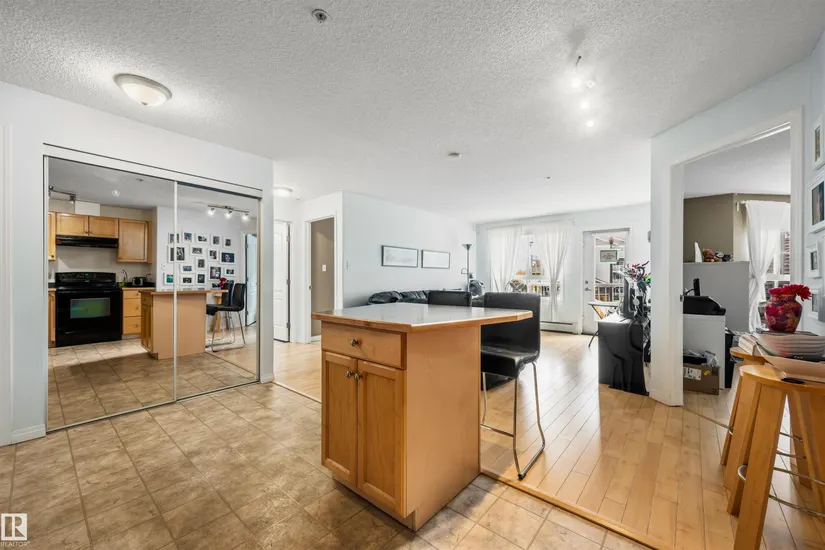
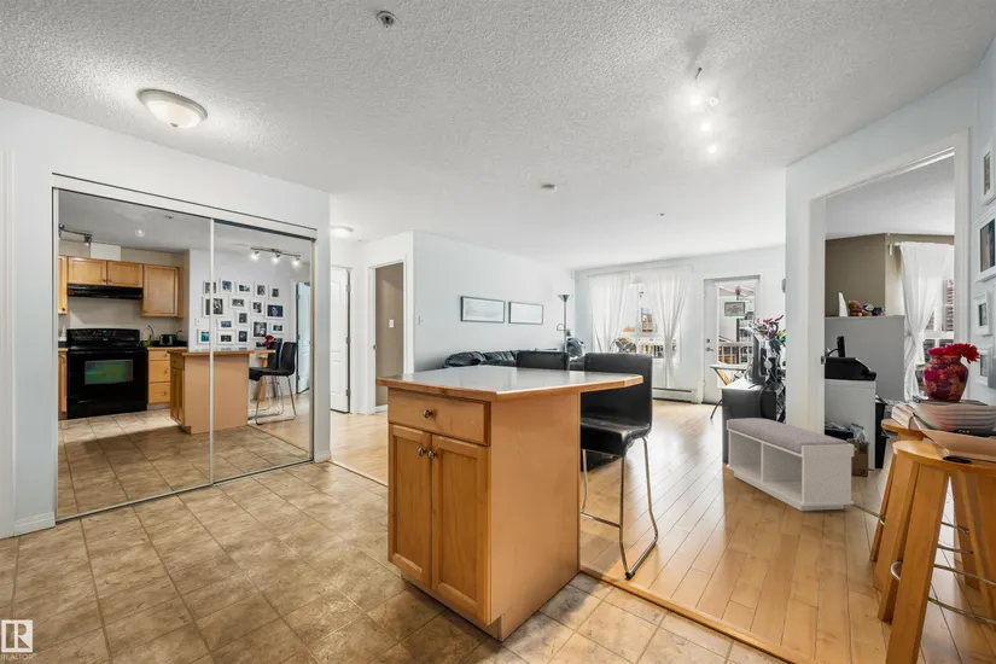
+ bench [726,417,855,512]
